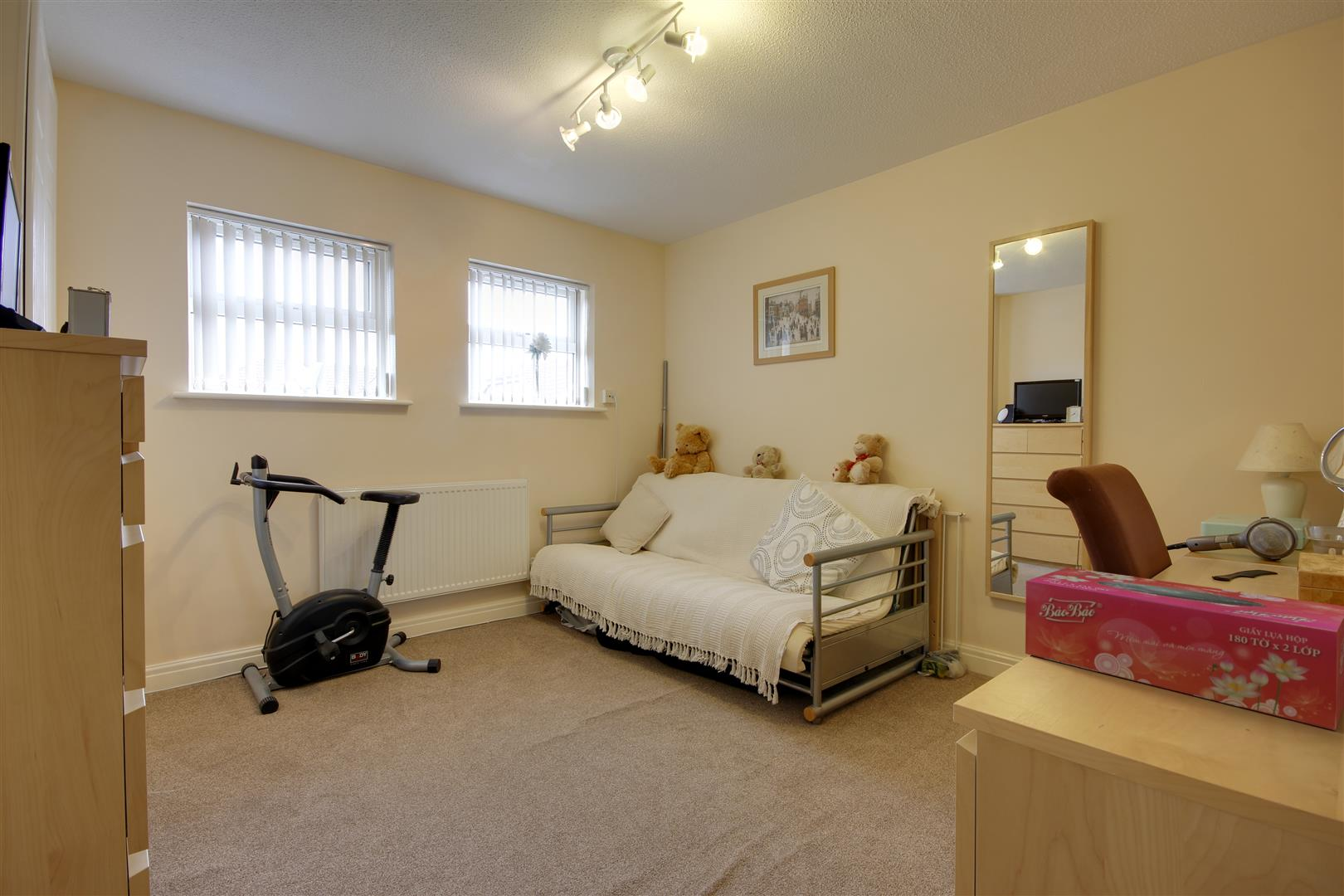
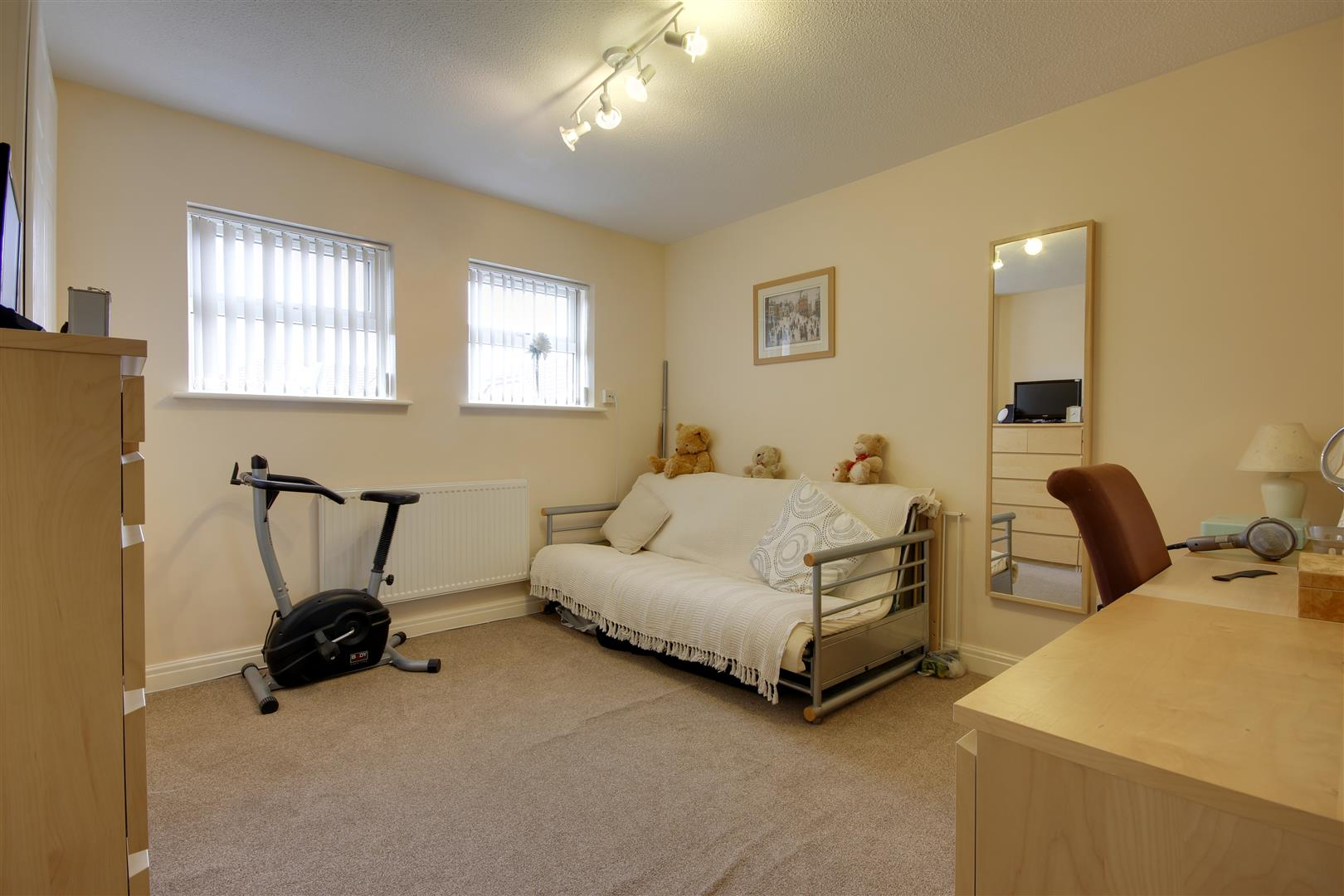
- tissue box [1025,567,1344,731]
